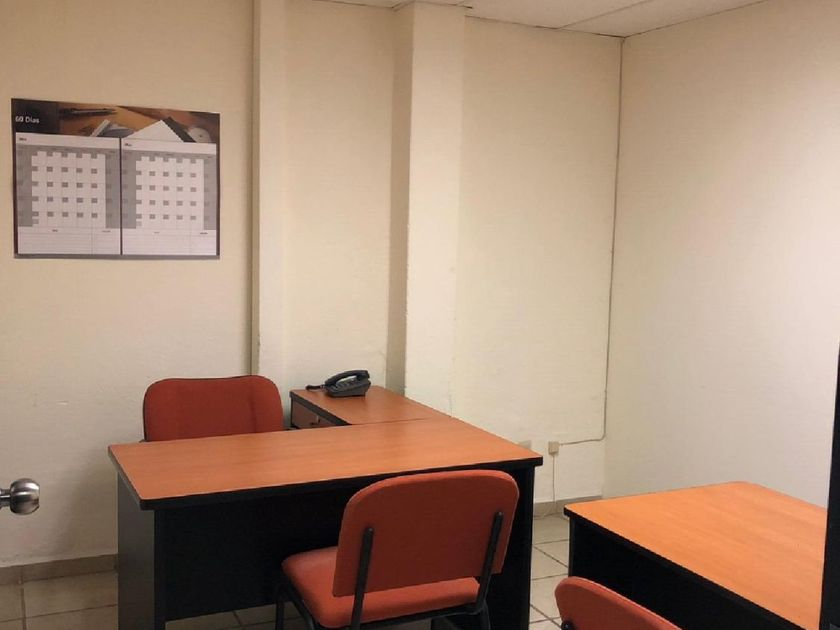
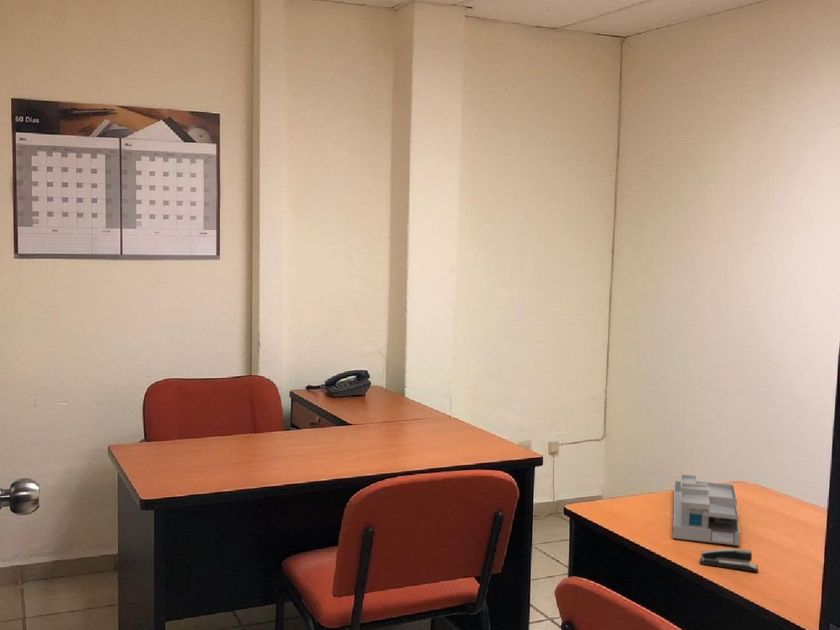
+ desk organizer [672,473,741,547]
+ stapler [699,547,759,573]
